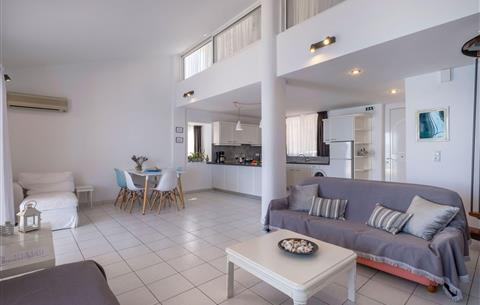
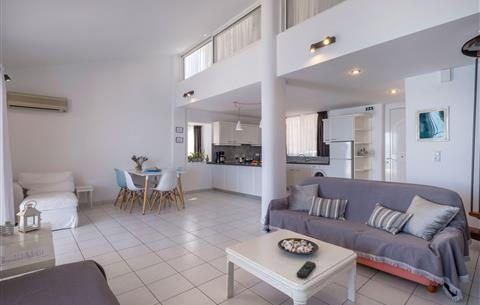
+ remote control [296,260,317,279]
